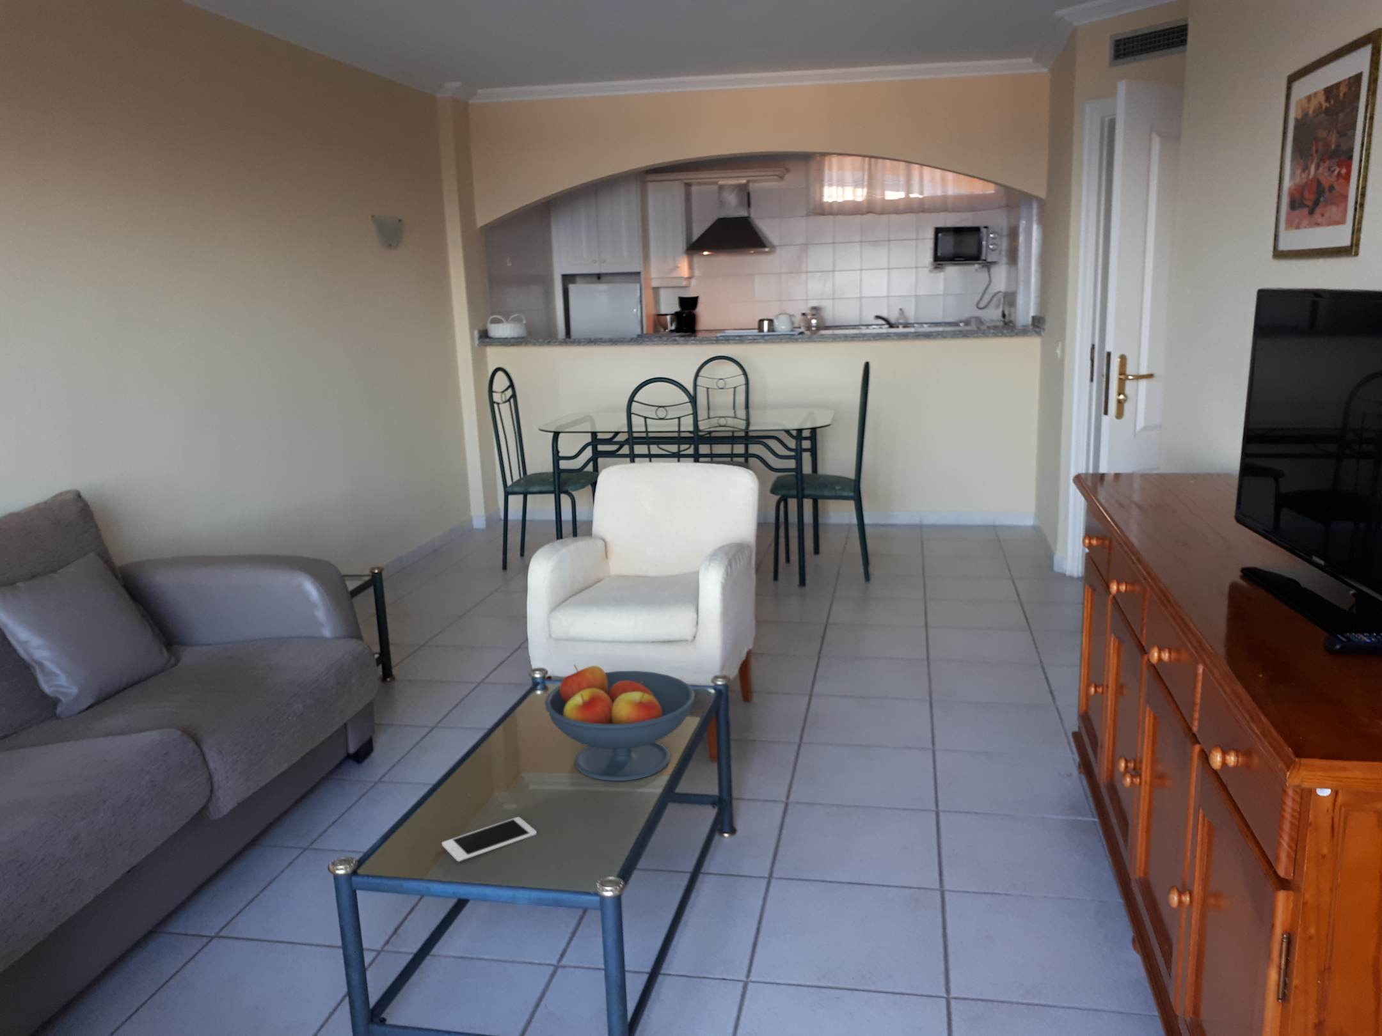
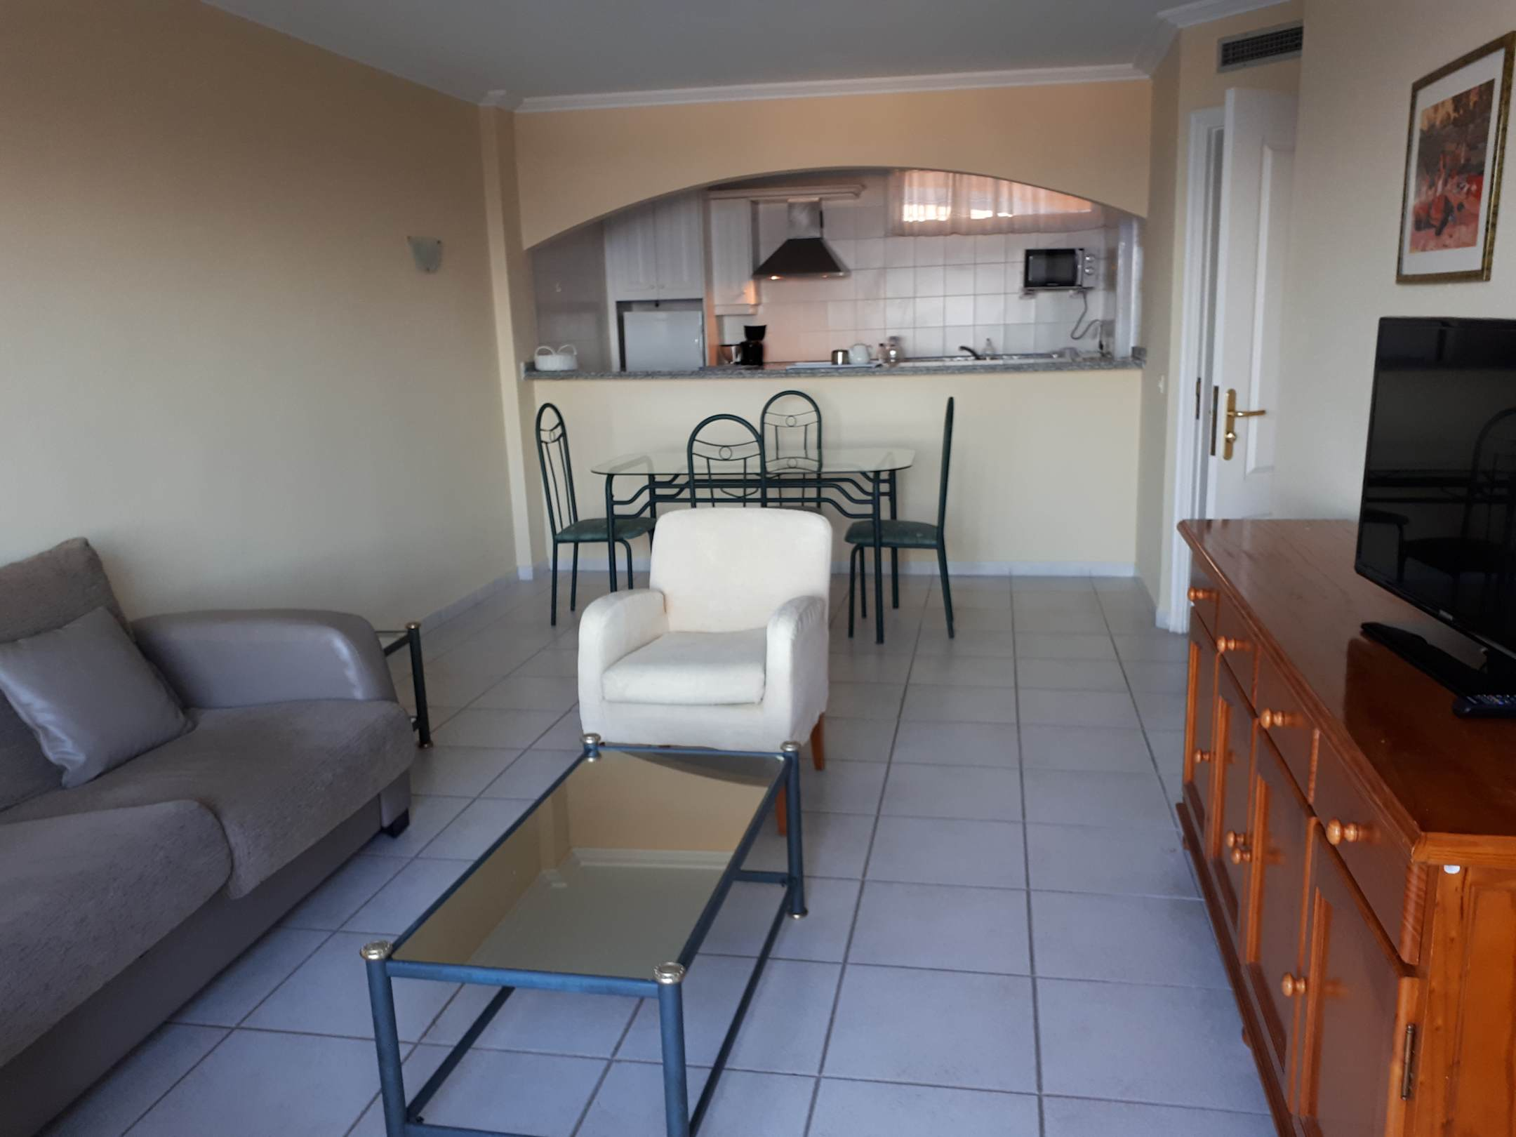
- fruit bowl [544,664,695,781]
- cell phone [442,816,538,862]
